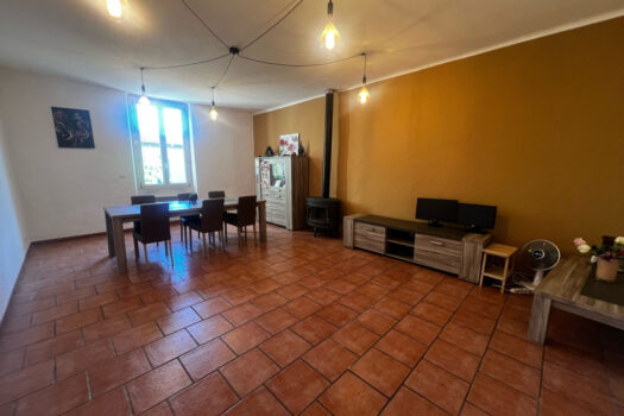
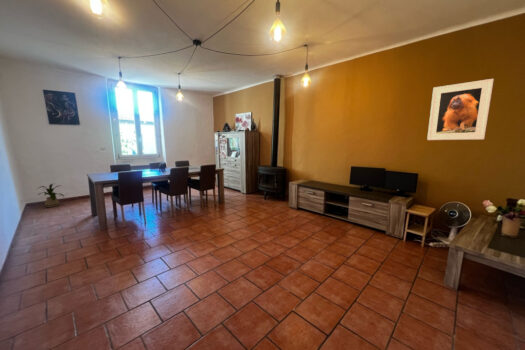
+ house plant [36,182,65,208]
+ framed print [426,78,495,141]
